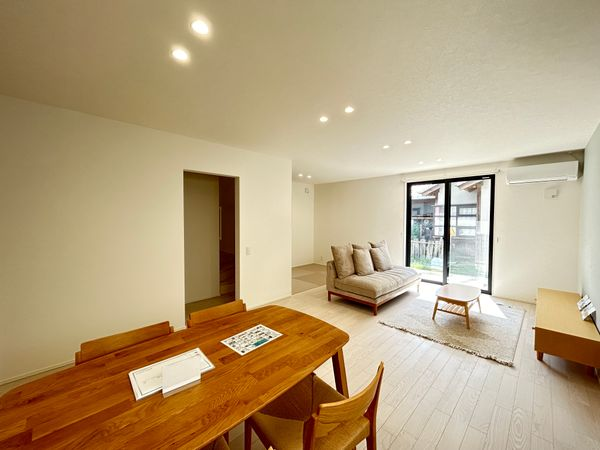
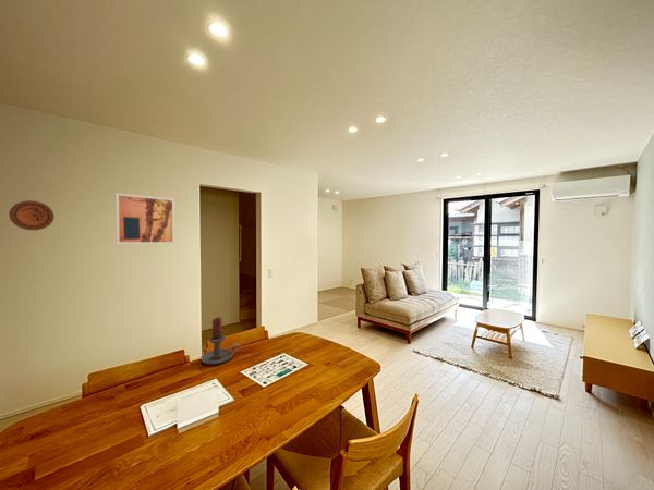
+ wall art [114,192,175,245]
+ candle holder [199,316,242,366]
+ decorative plate [8,199,56,231]
